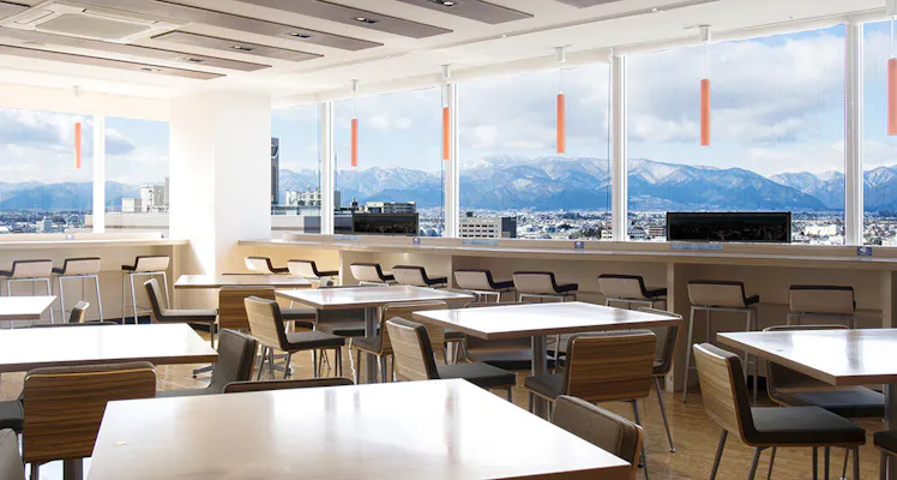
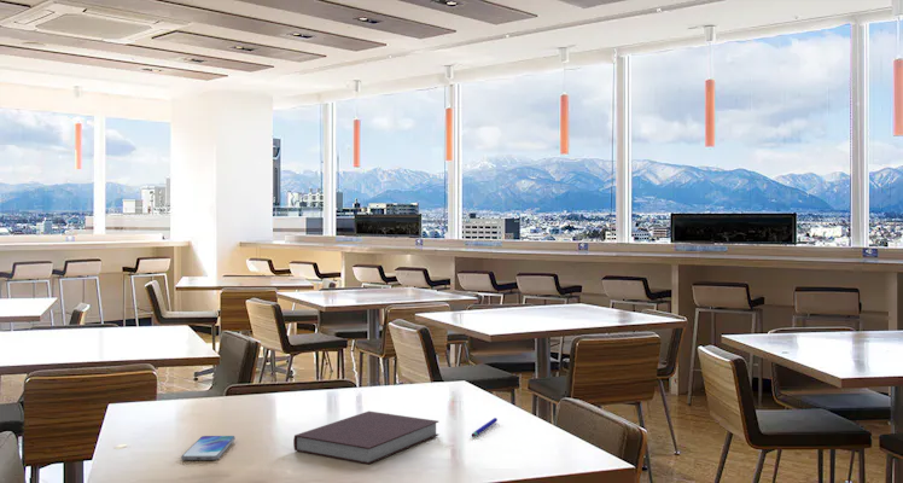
+ notebook [292,411,439,465]
+ pen [471,417,499,438]
+ smartphone [180,435,237,461]
